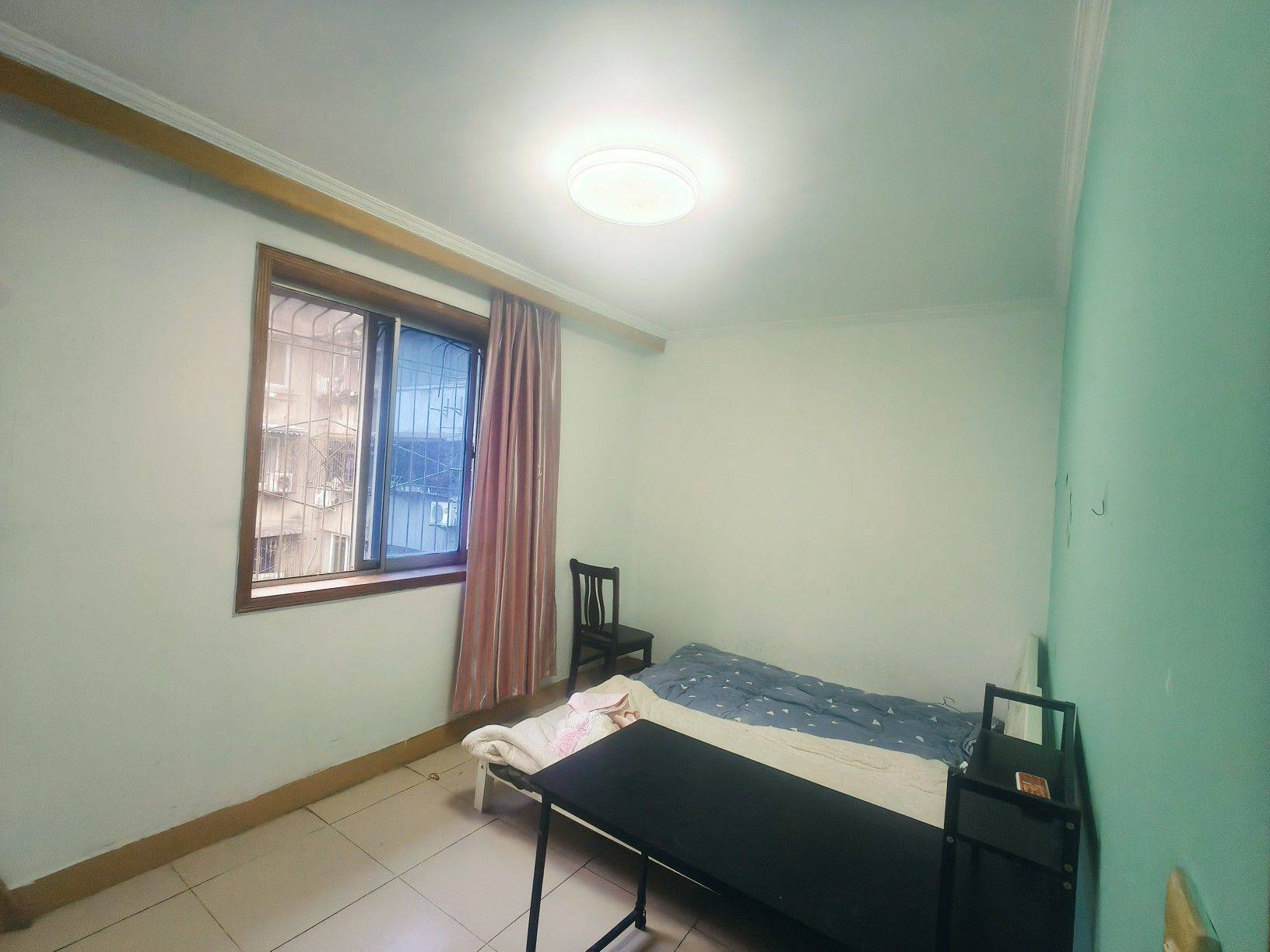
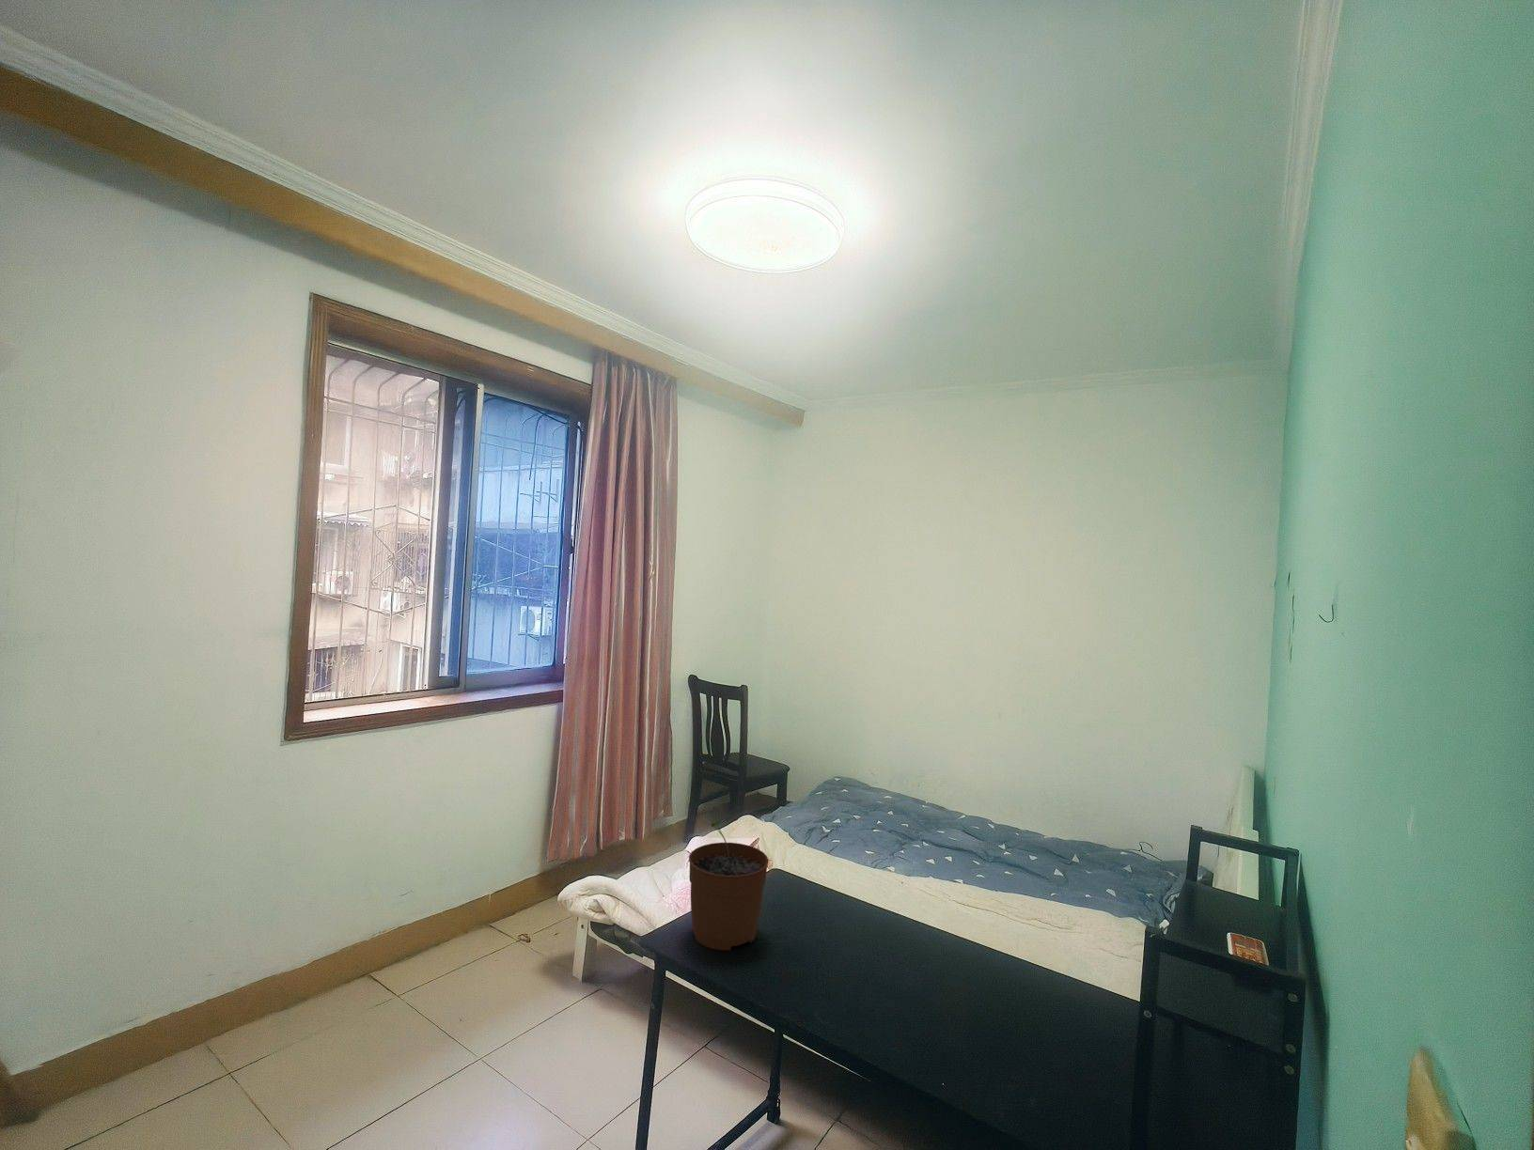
+ plant pot [688,818,769,952]
